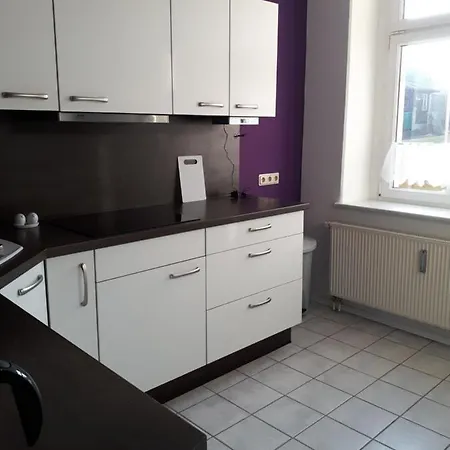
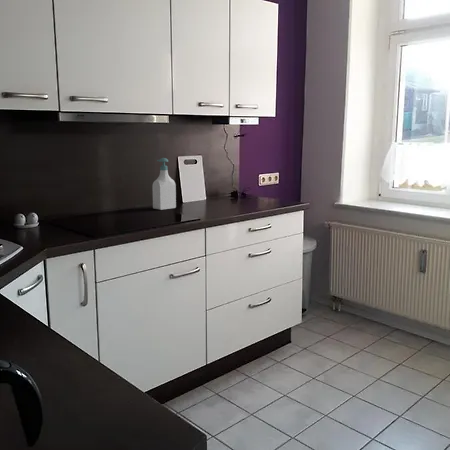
+ soap bottle [151,157,177,211]
